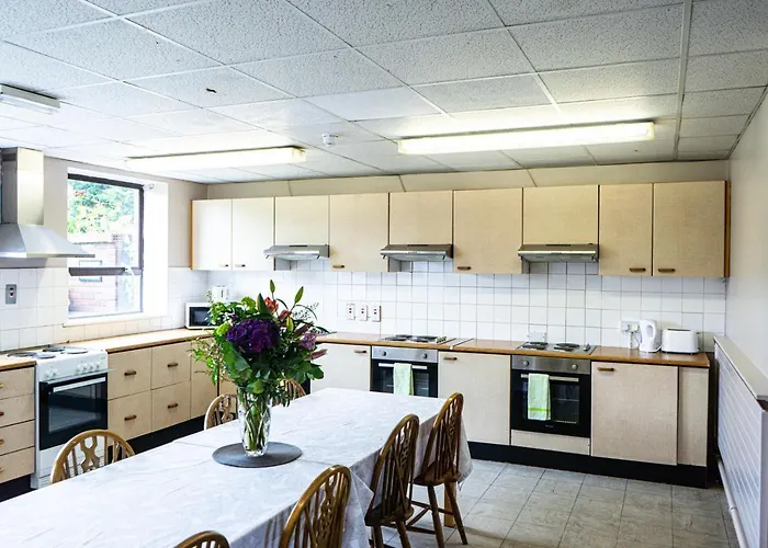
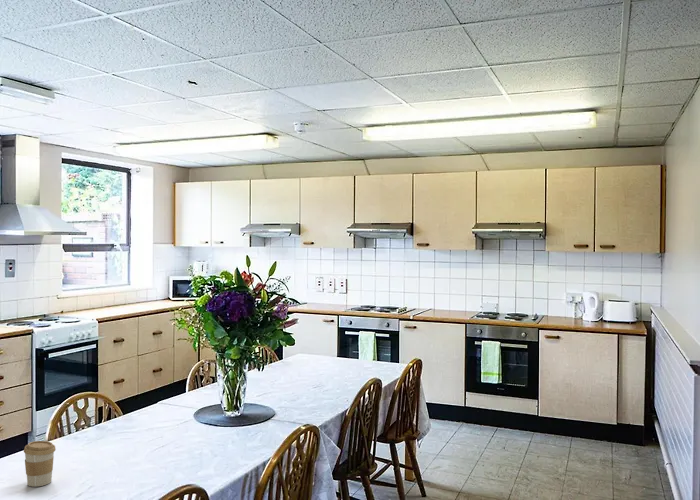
+ coffee cup [23,440,56,488]
